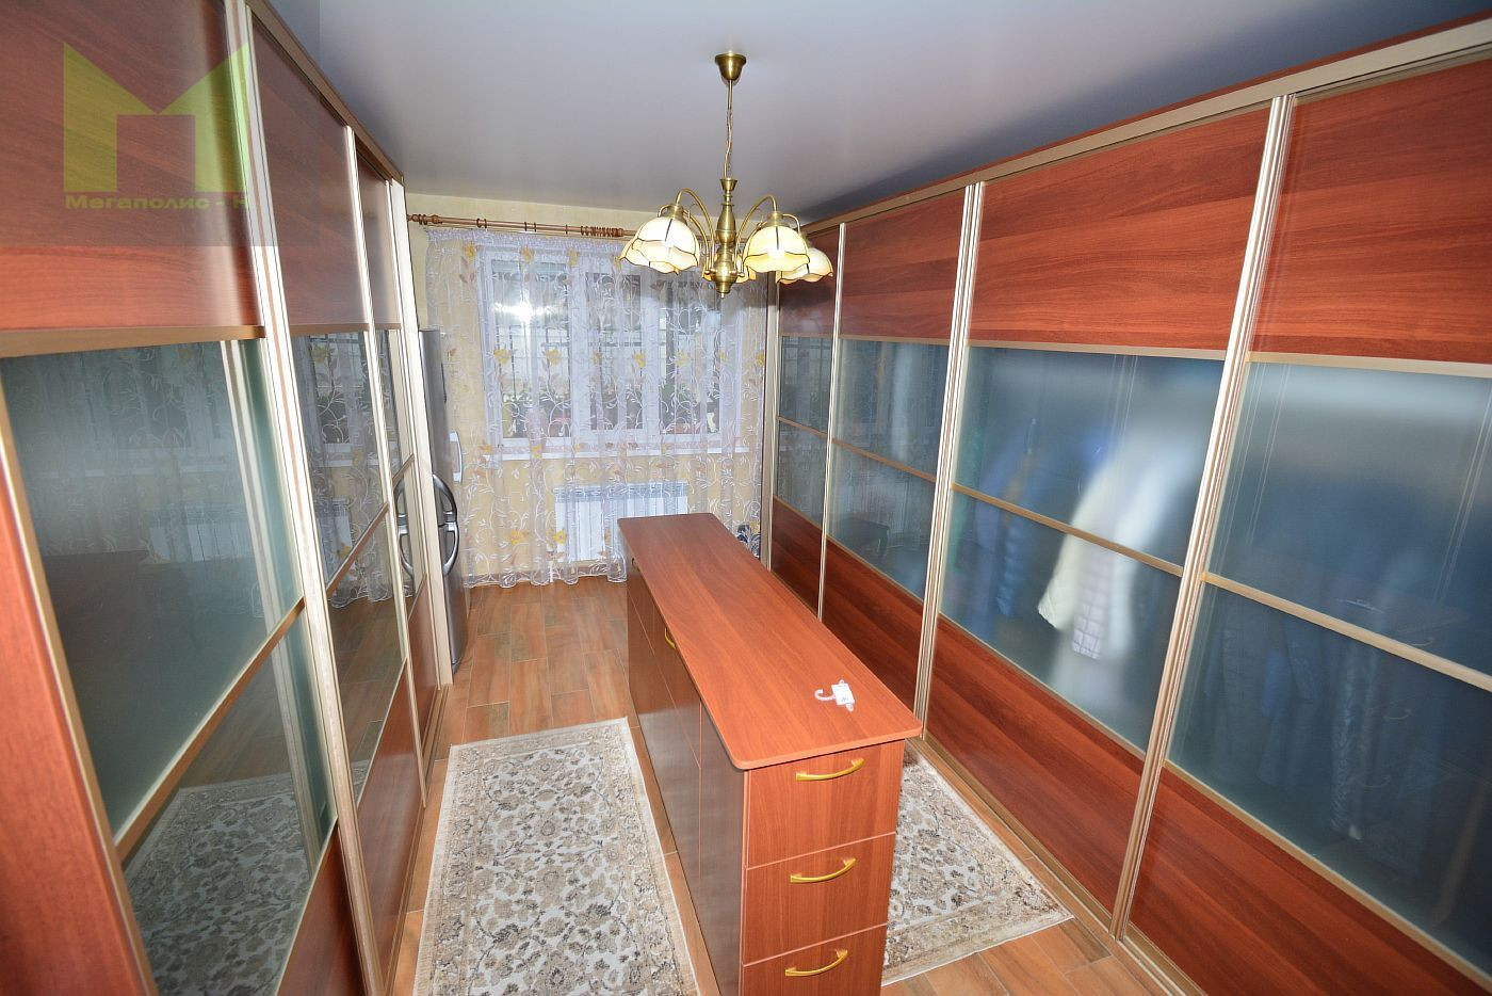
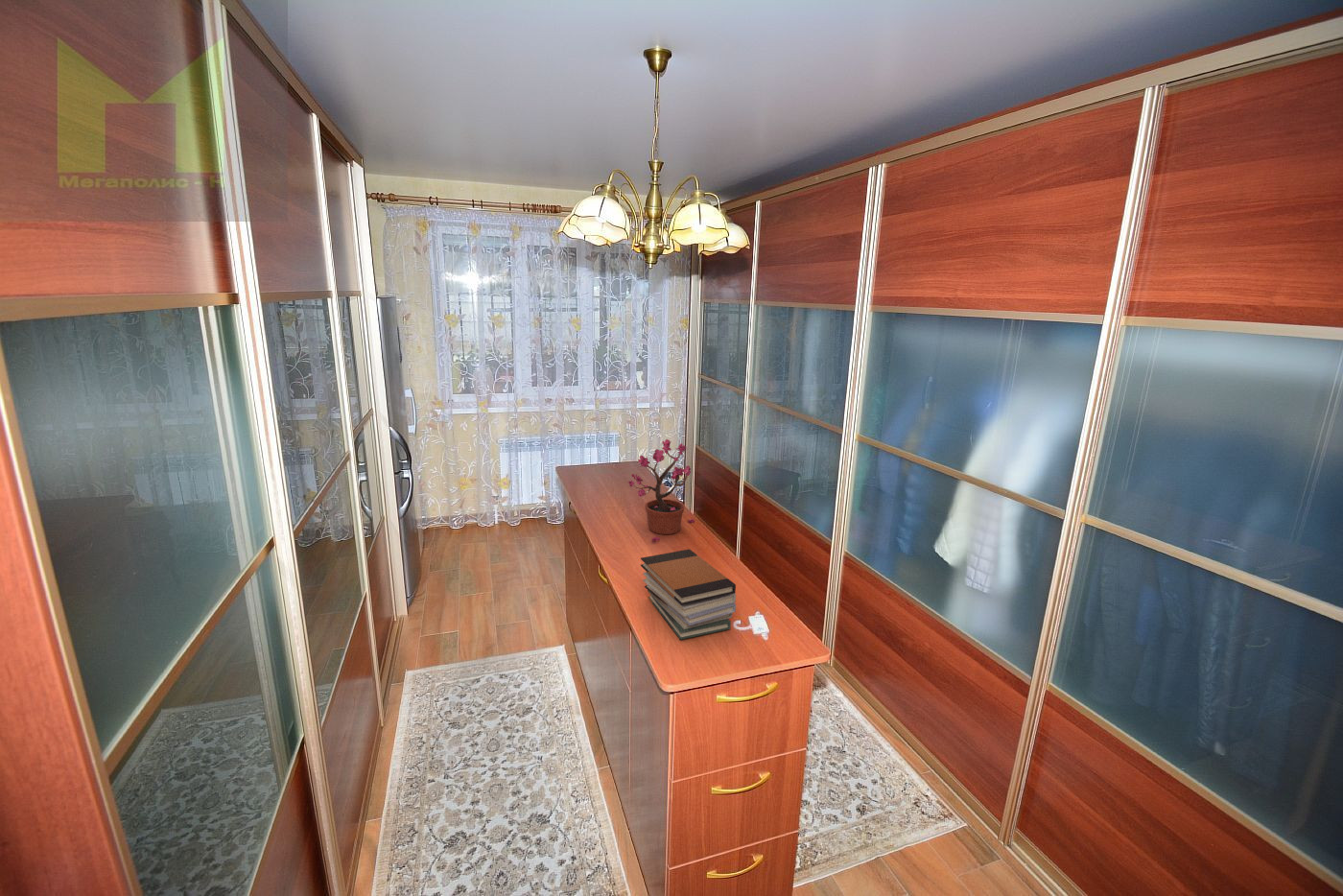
+ potted plant [627,438,695,543]
+ book stack [640,549,737,641]
